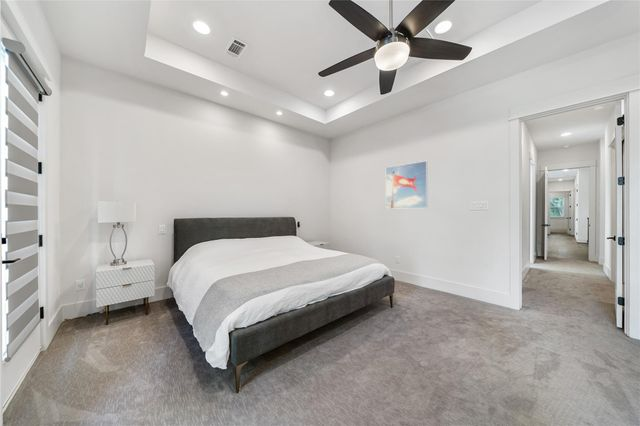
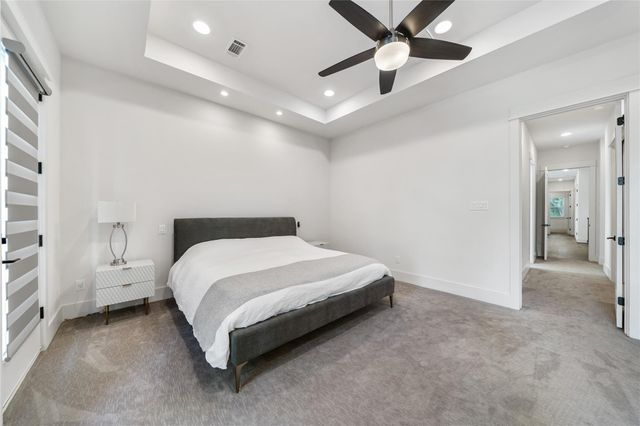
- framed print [385,160,429,210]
